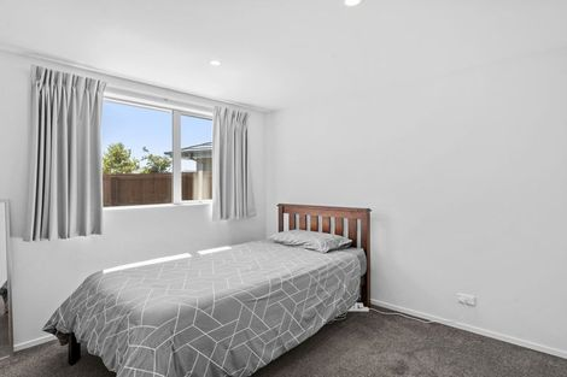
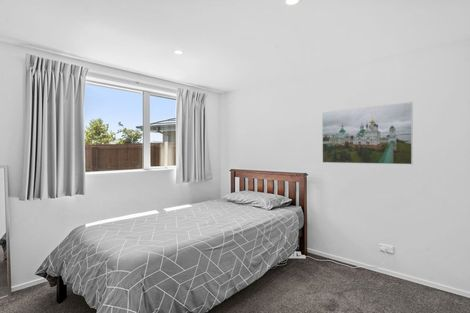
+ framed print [321,101,414,165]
